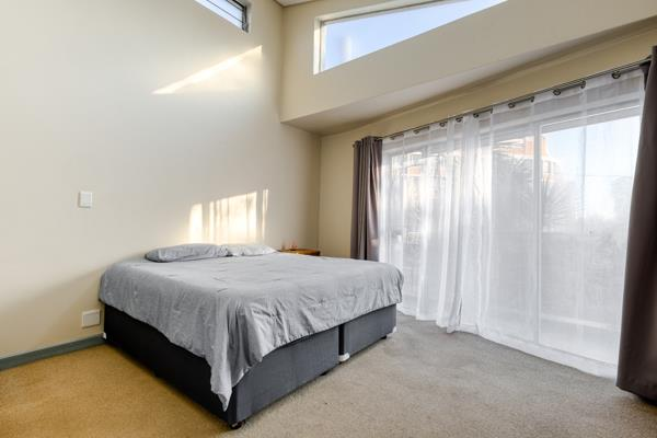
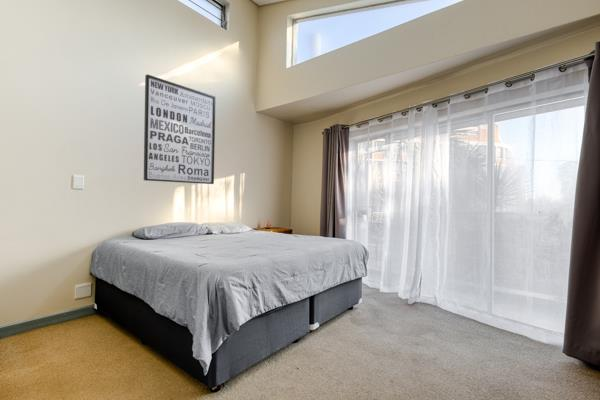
+ wall art [143,73,217,185]
